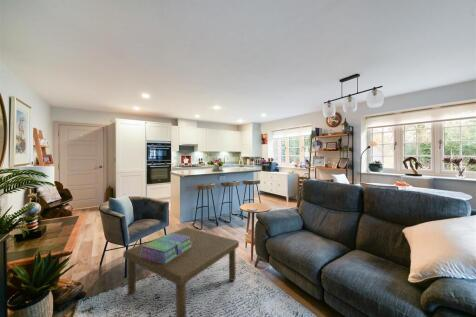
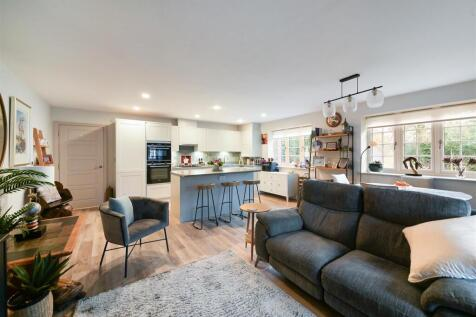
- coffee table [122,226,240,317]
- stack of books [140,232,192,264]
